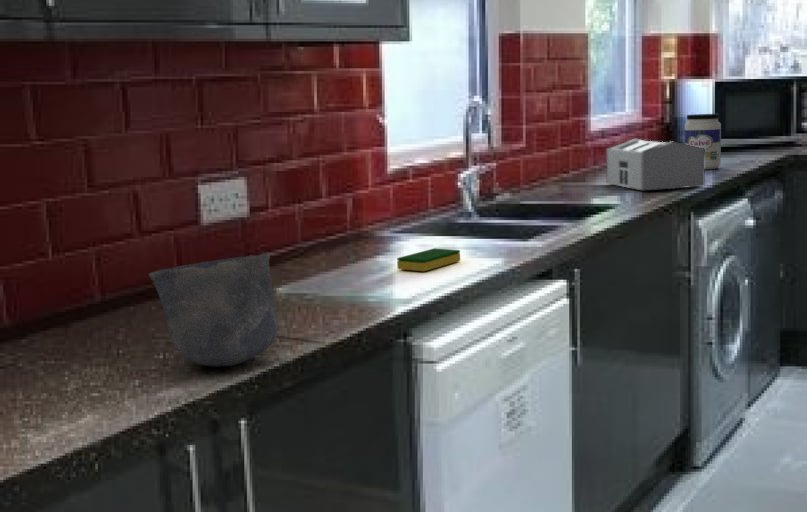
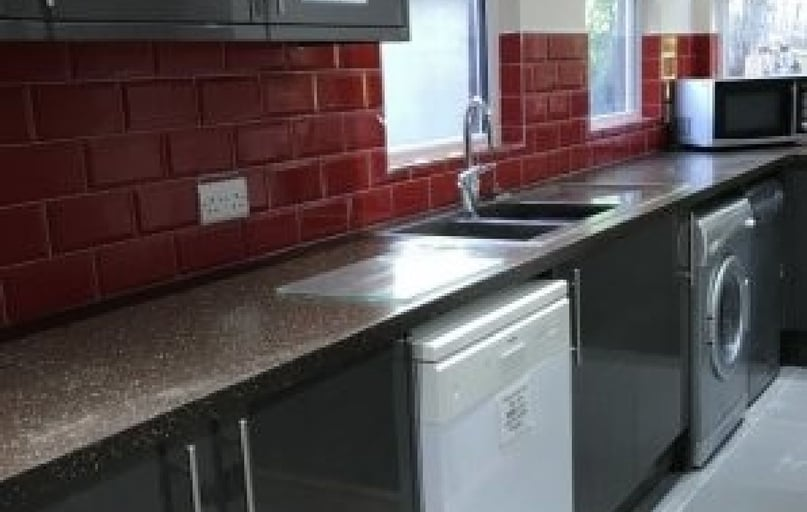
- jar [684,113,722,171]
- cup [148,252,279,368]
- toaster [605,138,706,191]
- dish sponge [396,247,461,272]
